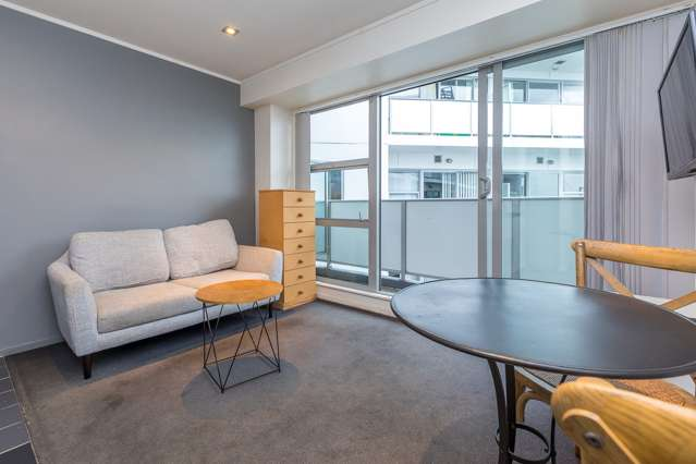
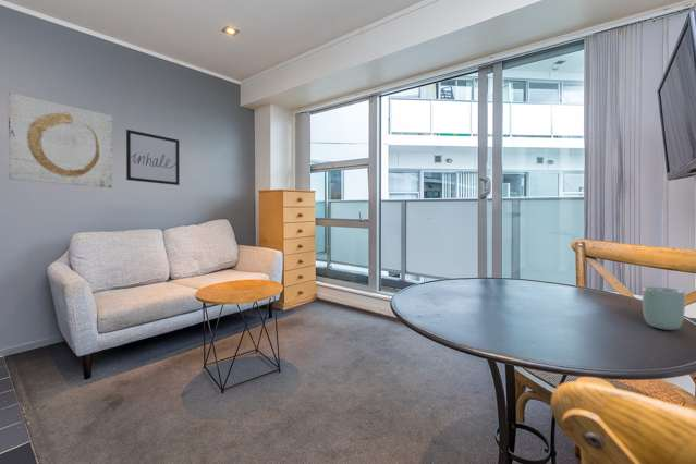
+ wall art [125,129,181,186]
+ wall art [7,91,113,188]
+ cup [642,286,686,331]
